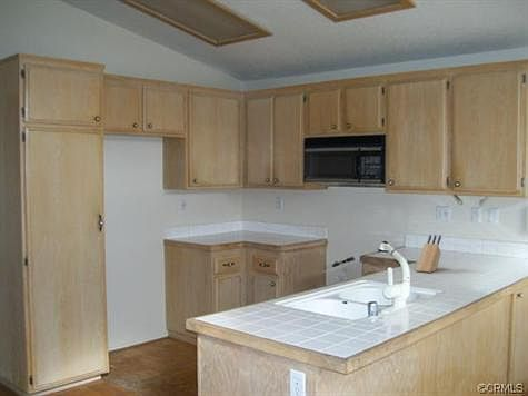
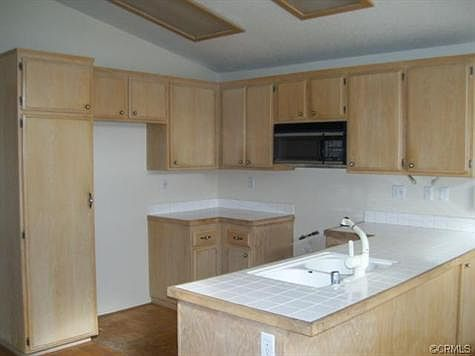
- knife block [415,234,442,274]
